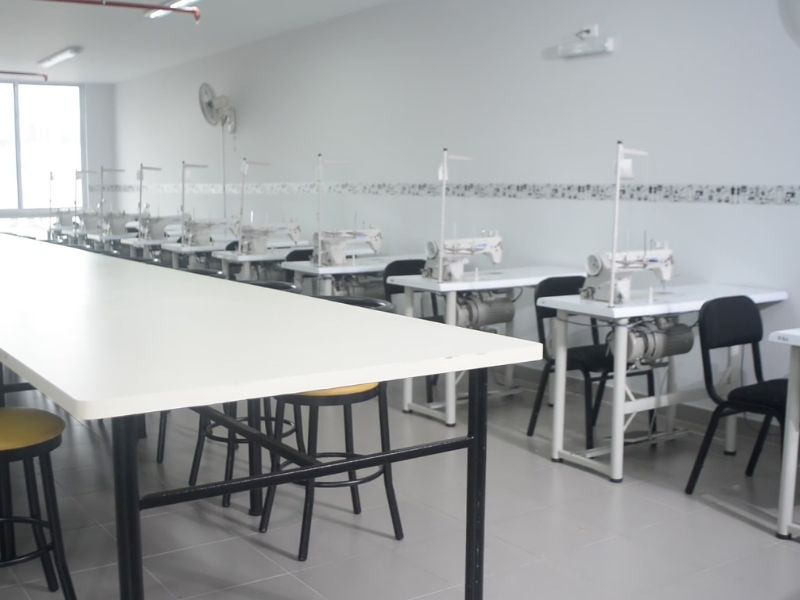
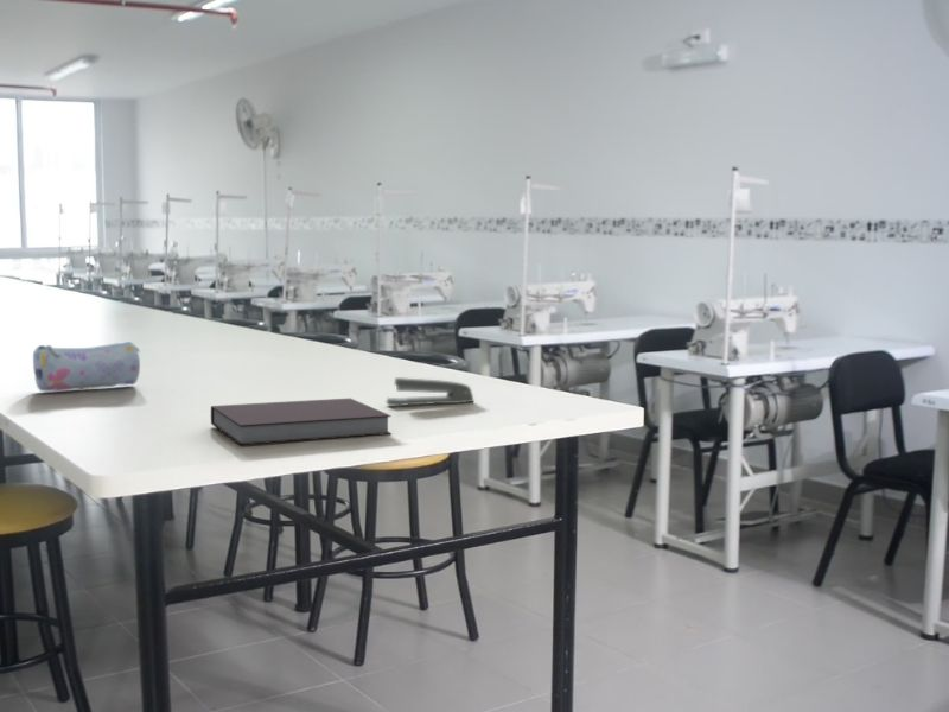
+ pencil case [32,341,141,393]
+ stapler [384,376,476,407]
+ notebook [210,398,393,446]
